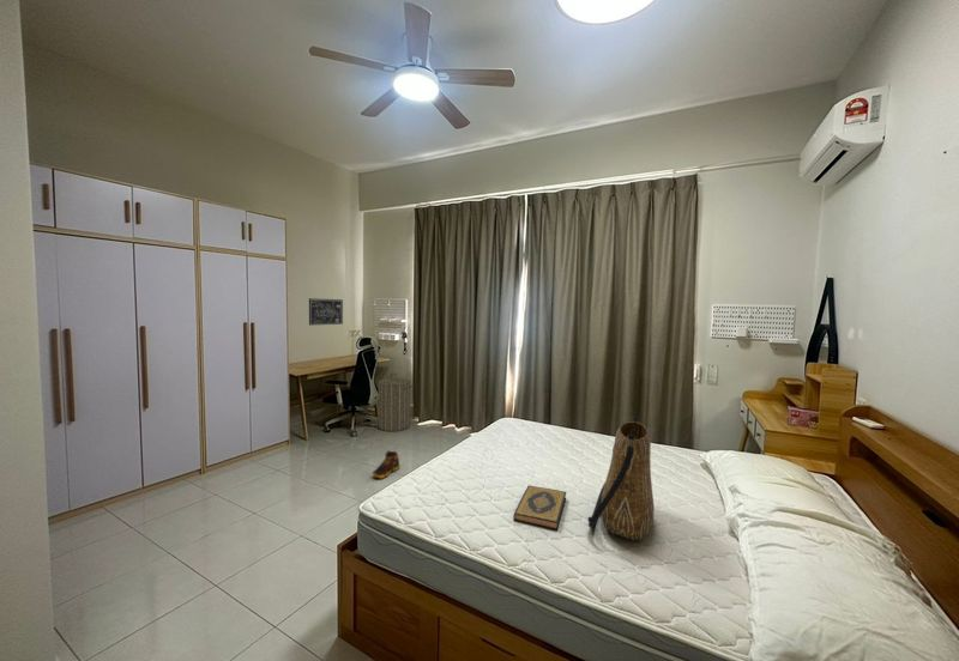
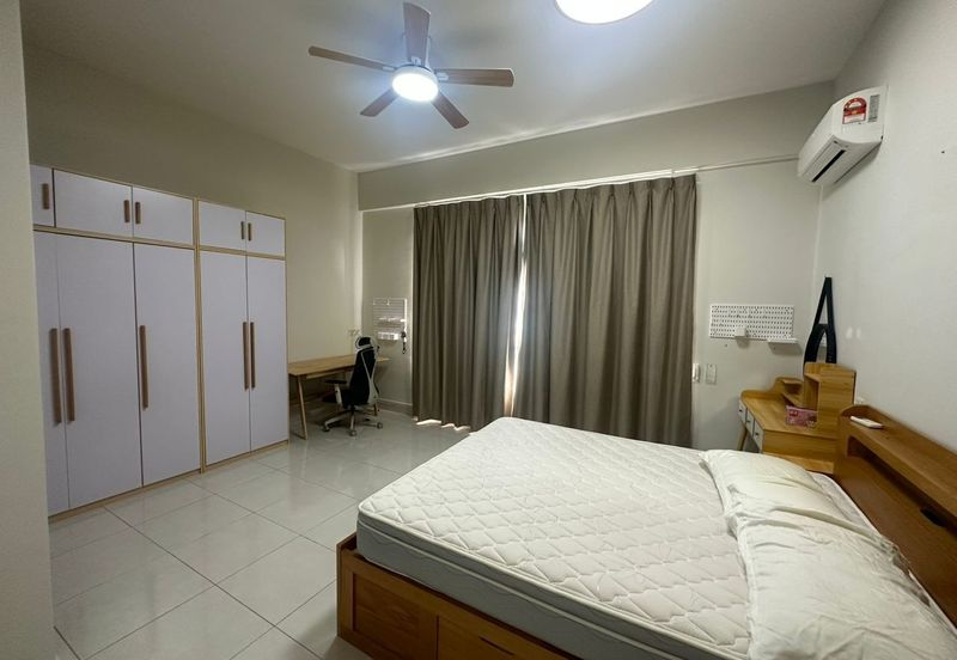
- wall art [308,297,344,327]
- tote bag [587,416,657,542]
- shoe [372,449,400,480]
- laundry hamper [376,372,412,432]
- hardback book [512,484,567,532]
